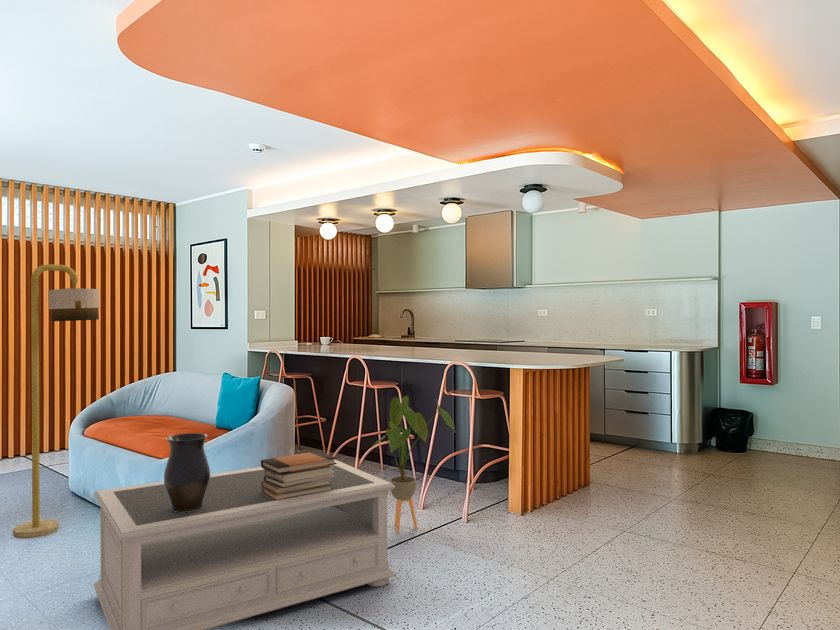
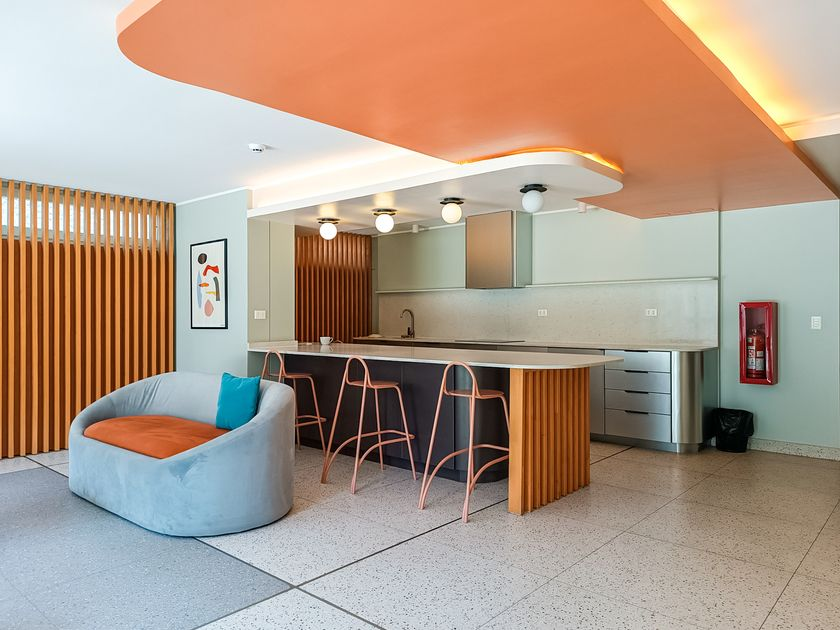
- floor lamp [12,263,101,540]
- house plant [371,395,456,535]
- coffee table [92,459,397,630]
- vase [163,432,211,513]
- book stack [260,450,338,501]
